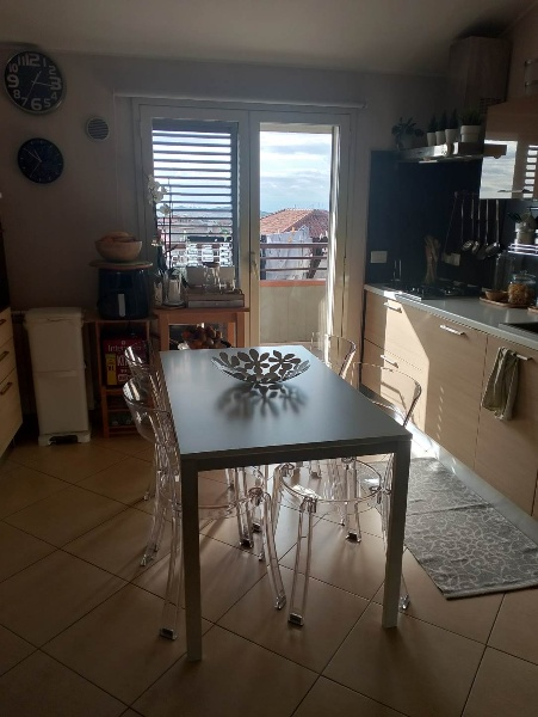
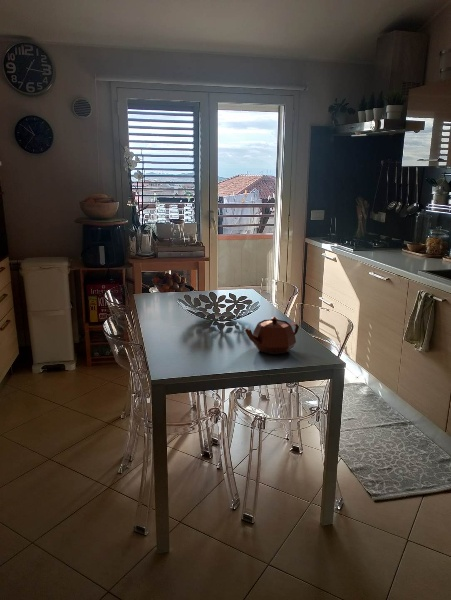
+ teapot [243,316,300,355]
